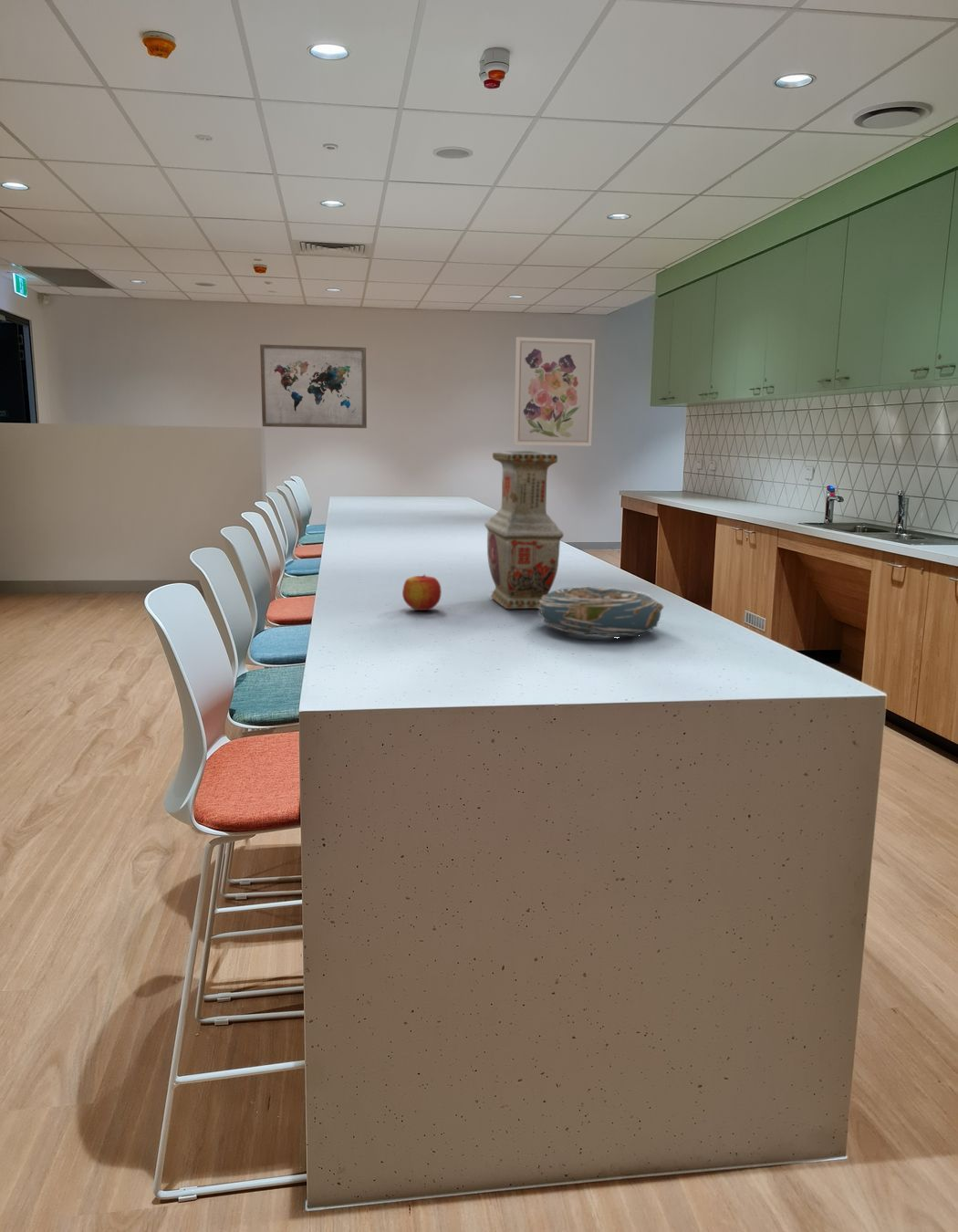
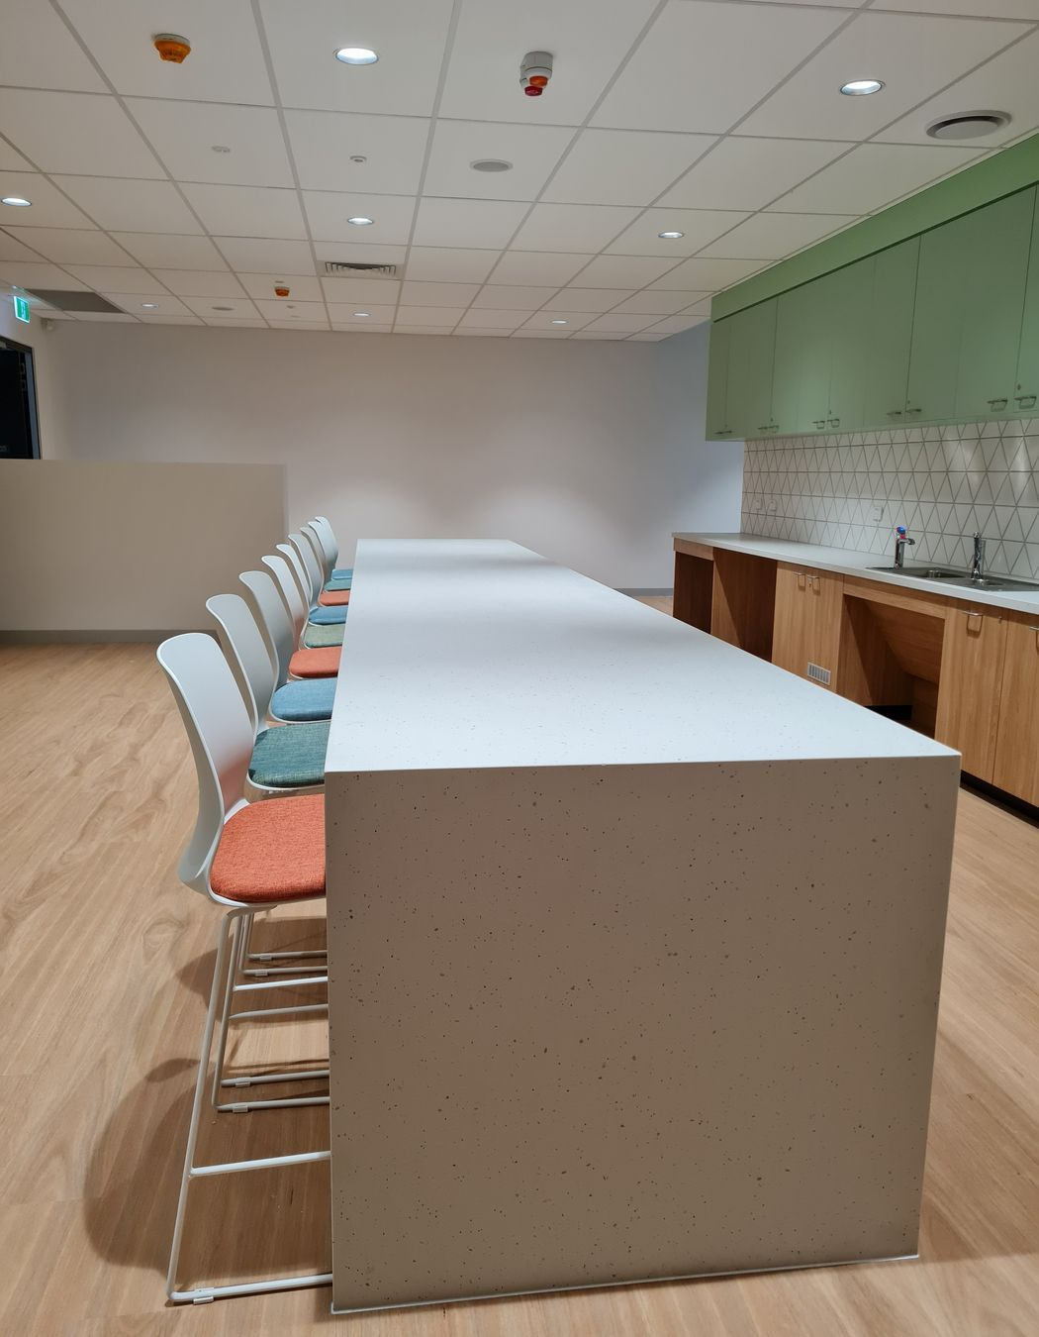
- wall art [513,336,596,447]
- decorative bowl [537,585,664,638]
- apple [401,574,443,611]
- wall art [259,343,368,429]
- vase [484,450,565,610]
